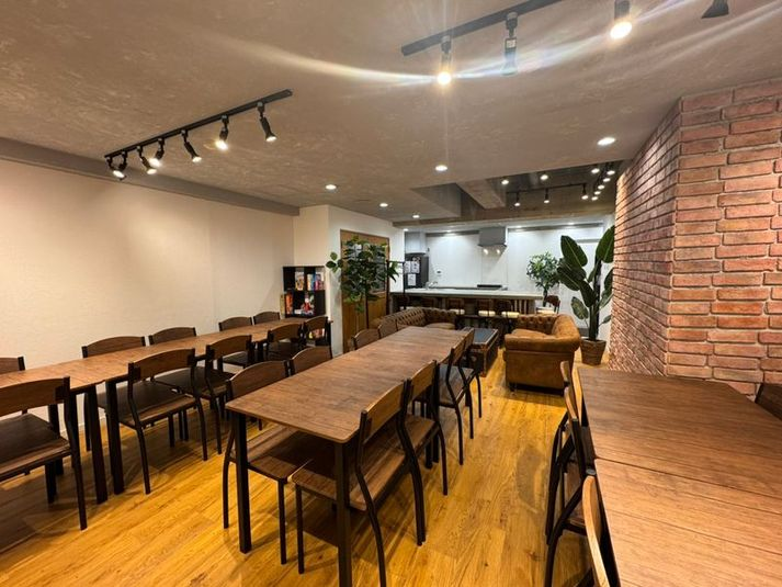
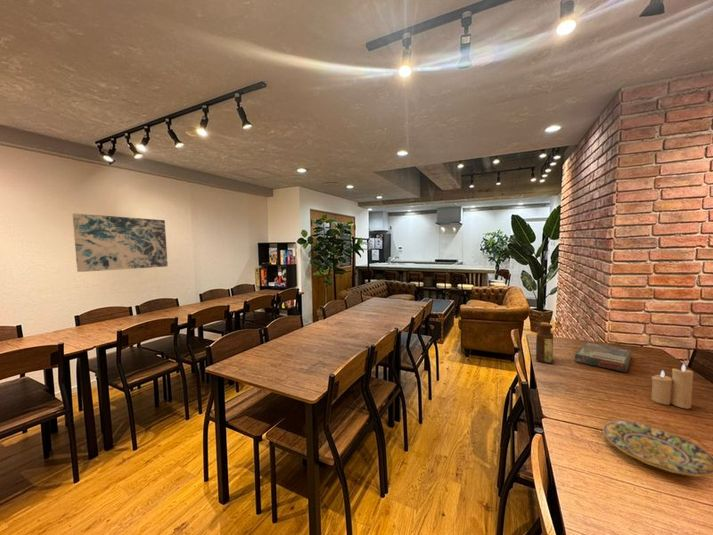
+ bottle [535,321,554,364]
+ board game [574,341,633,373]
+ candle [650,363,694,410]
+ wall art [72,212,169,273]
+ plate [602,420,713,478]
